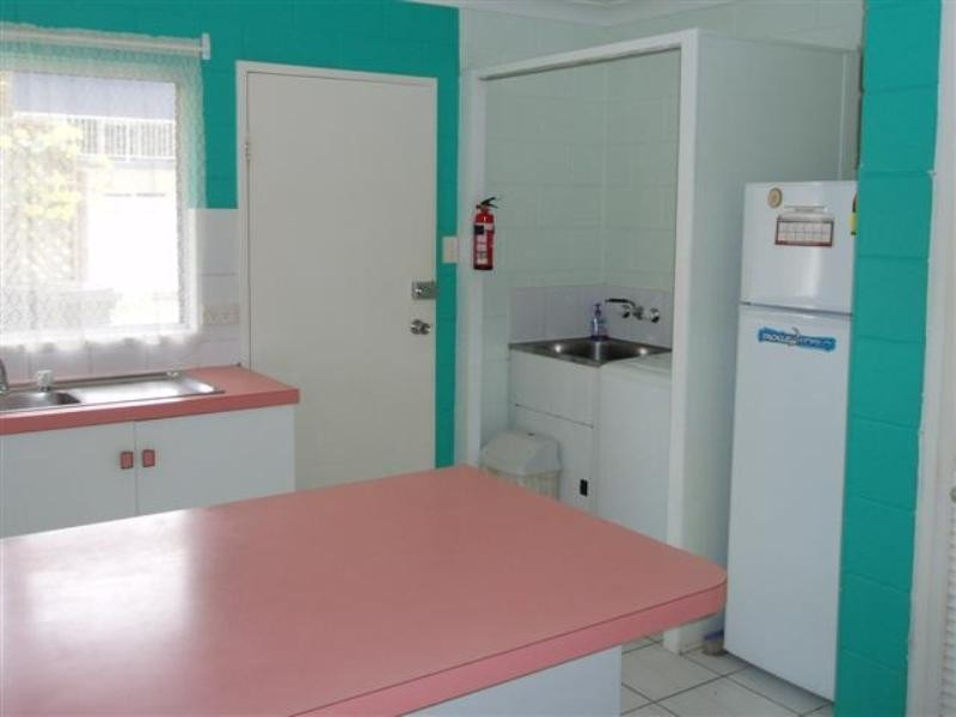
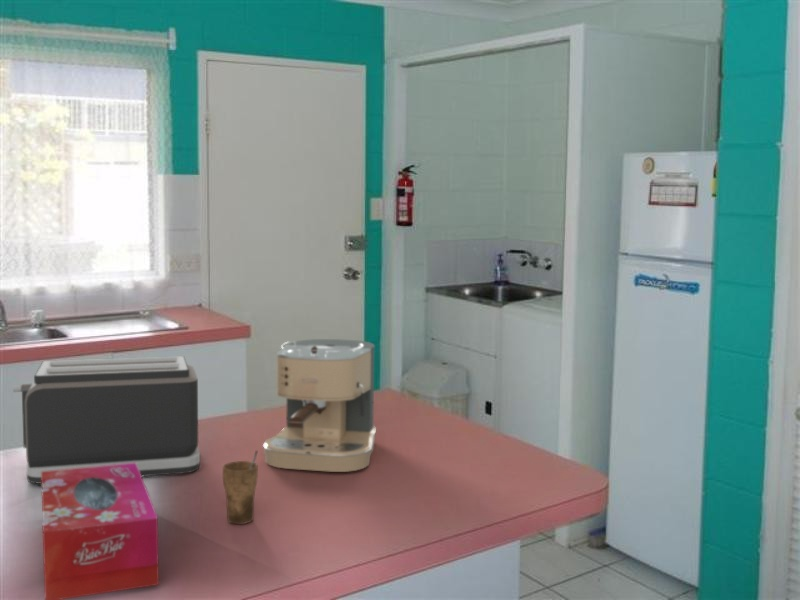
+ coffee maker [262,338,377,473]
+ toaster [12,355,201,485]
+ tissue box [41,463,160,600]
+ cup [221,449,259,525]
